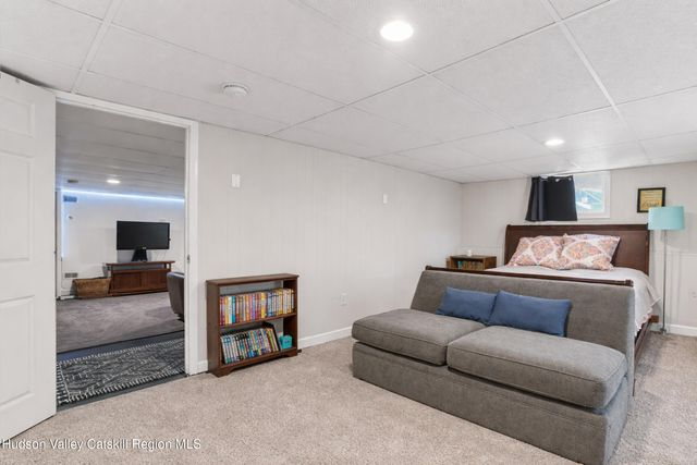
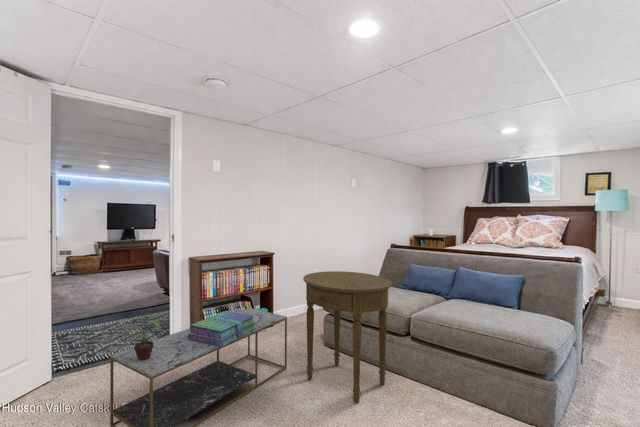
+ coffee table [109,307,288,427]
+ side table [302,270,393,405]
+ potted plant [126,313,164,361]
+ stack of books [188,310,256,347]
